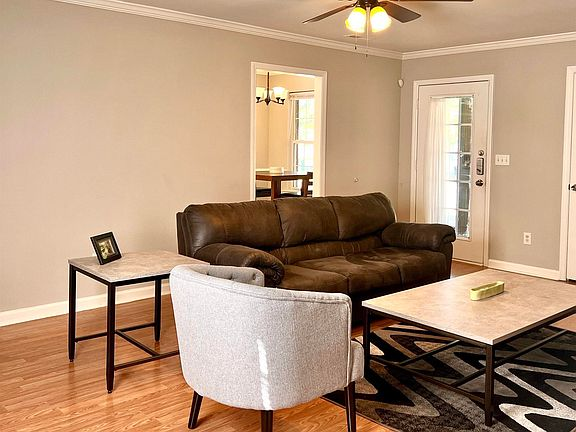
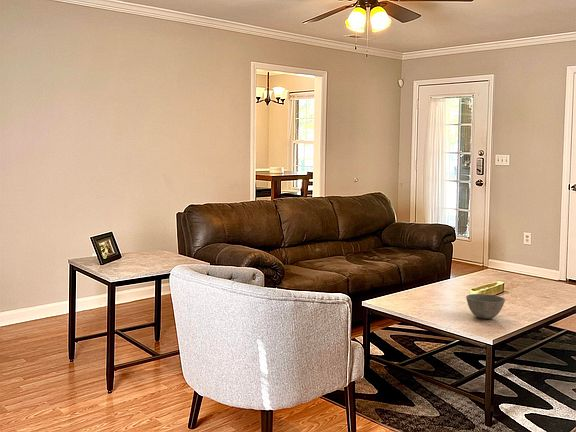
+ bowl [465,293,506,320]
